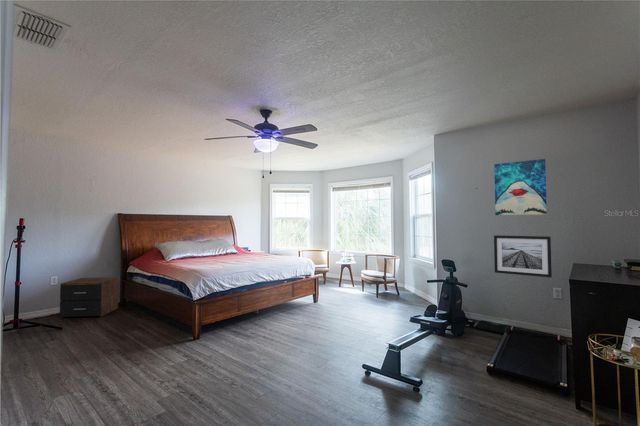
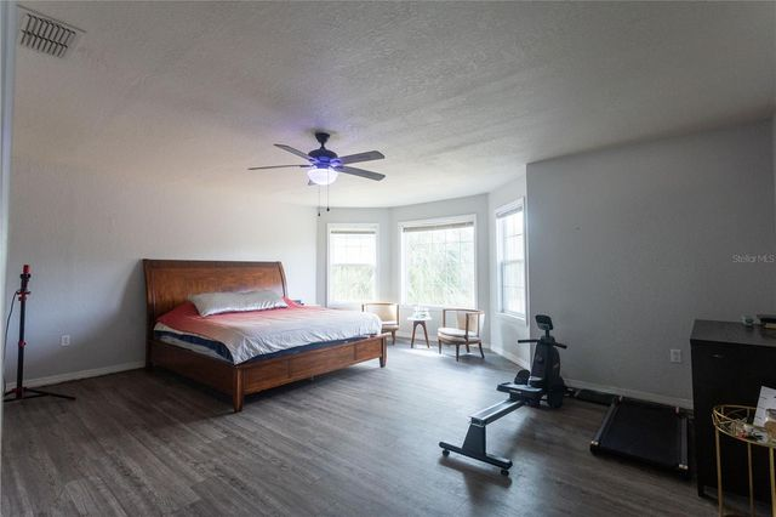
- nightstand [59,276,119,319]
- wall art [493,158,548,216]
- wall art [493,234,553,278]
